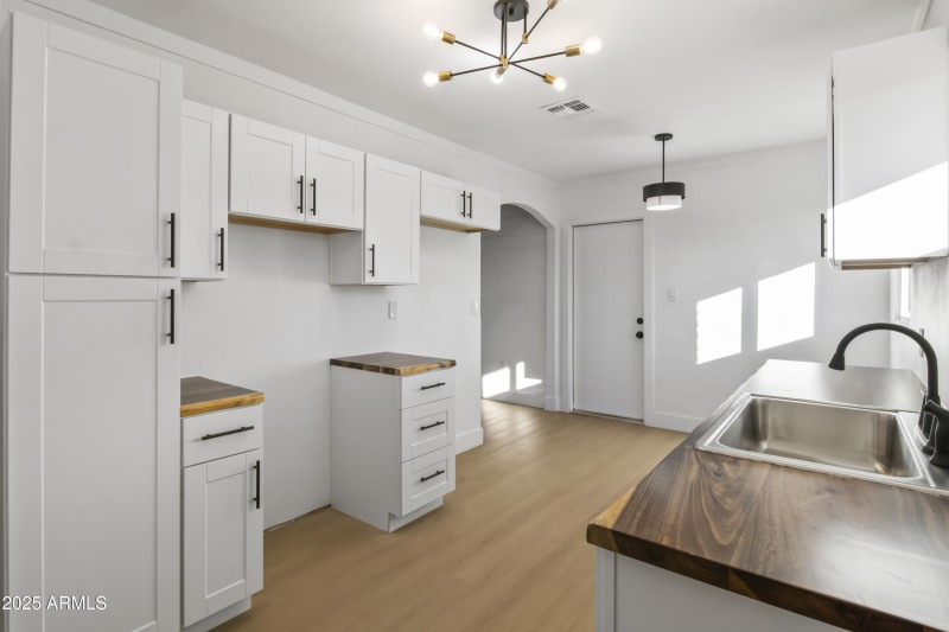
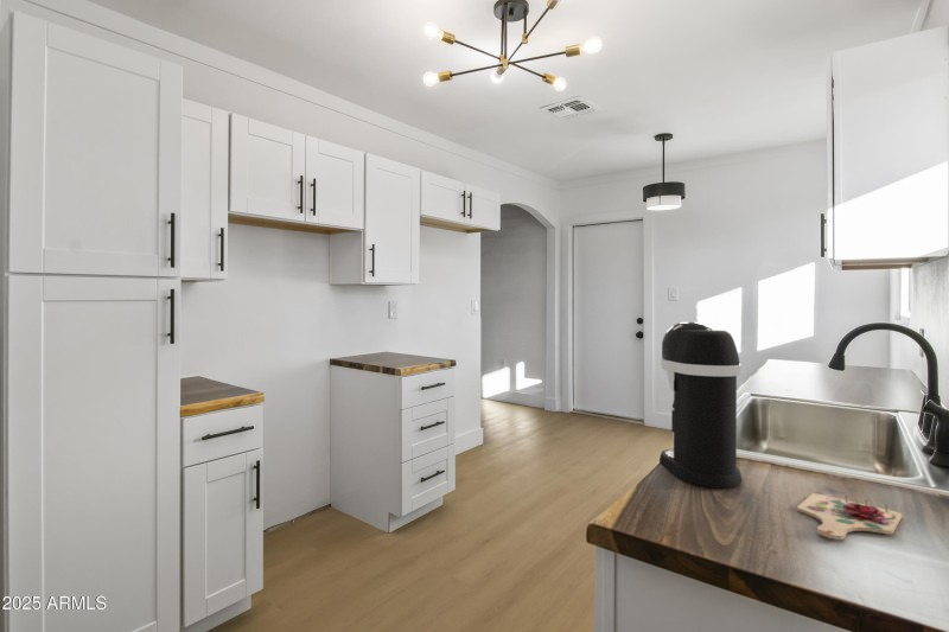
+ cutting board [796,492,903,541]
+ coffee maker [658,321,743,489]
